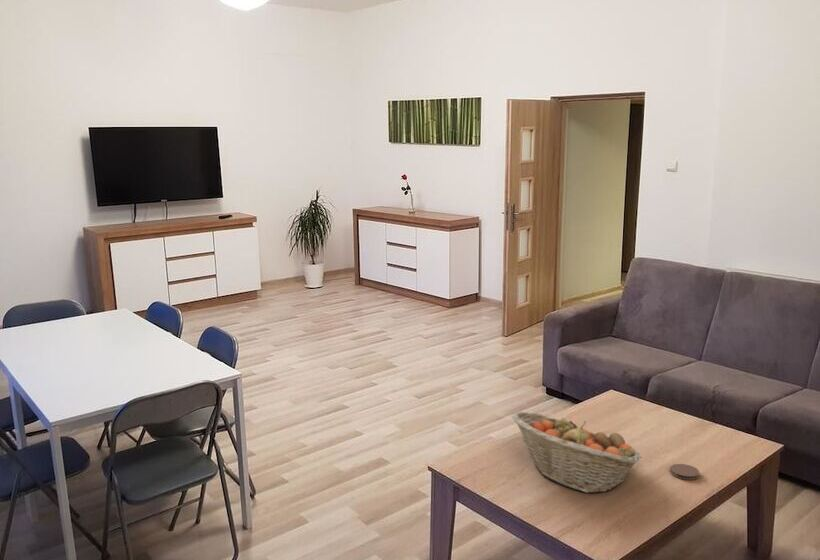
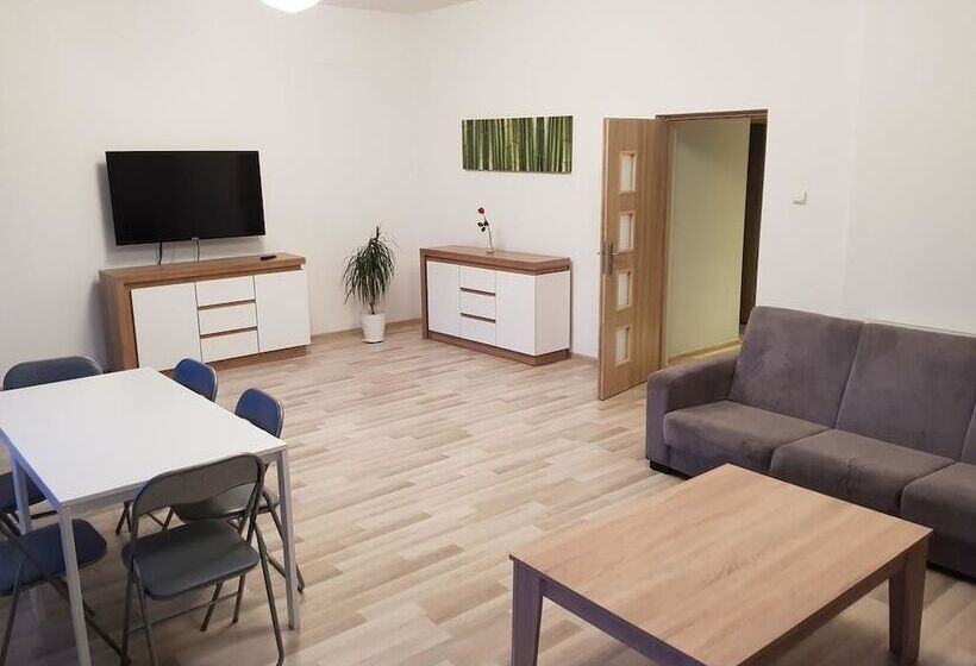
- coaster [669,463,700,481]
- fruit basket [511,411,642,494]
